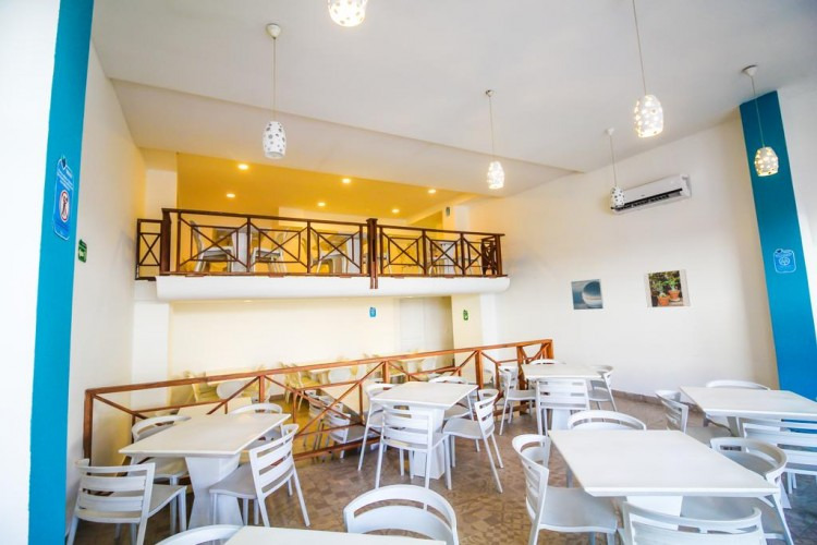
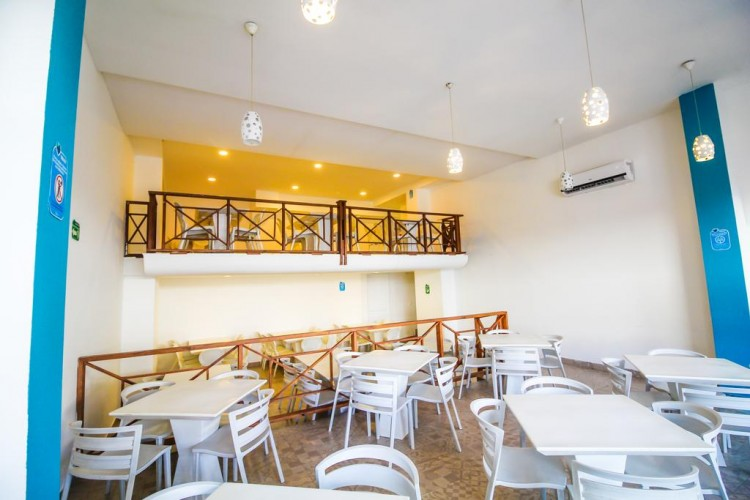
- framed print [643,268,692,308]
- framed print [570,278,605,311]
